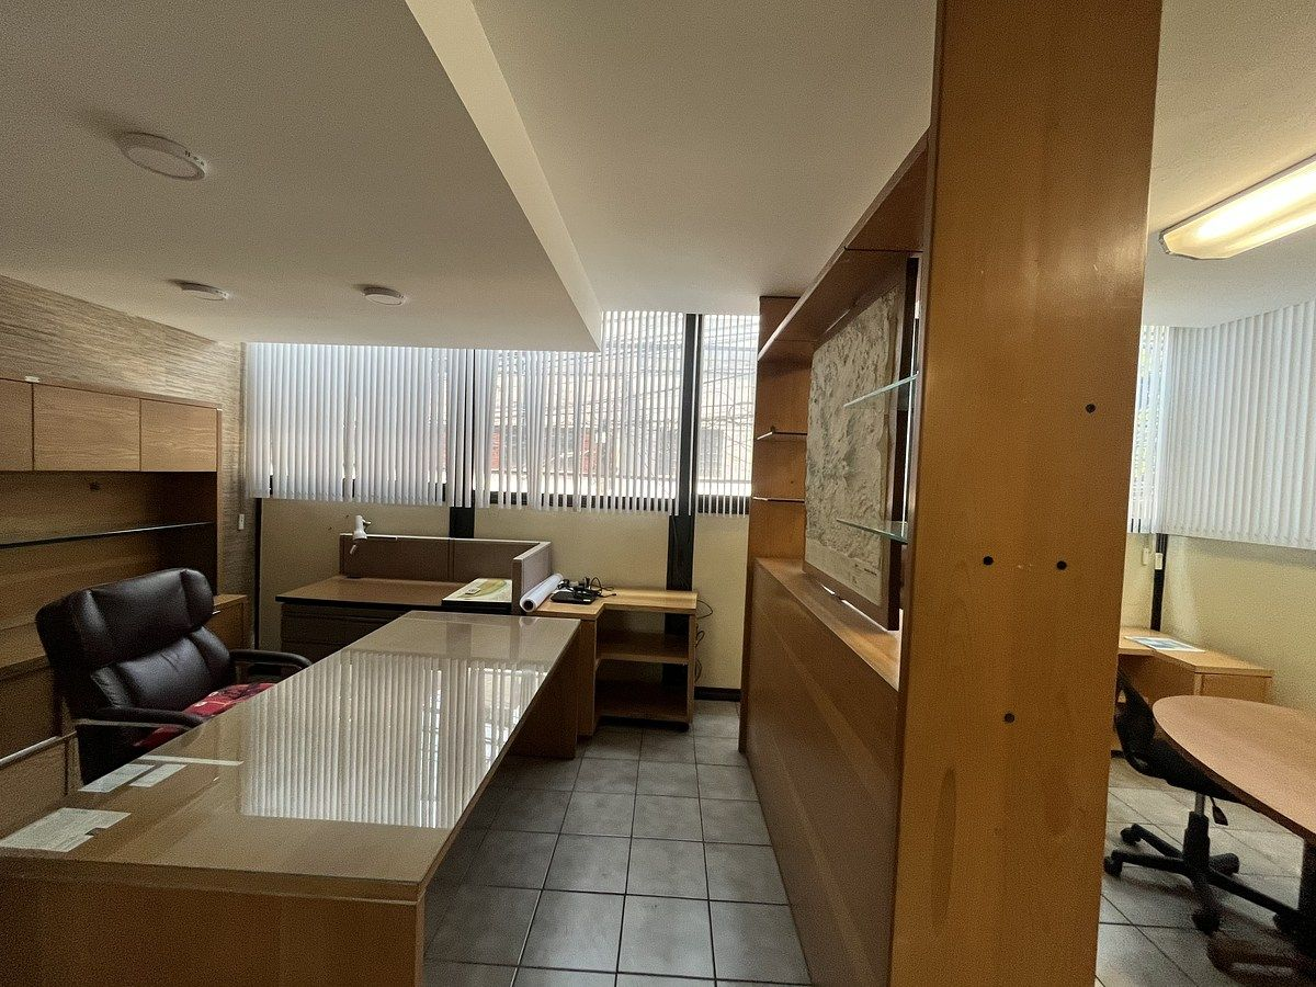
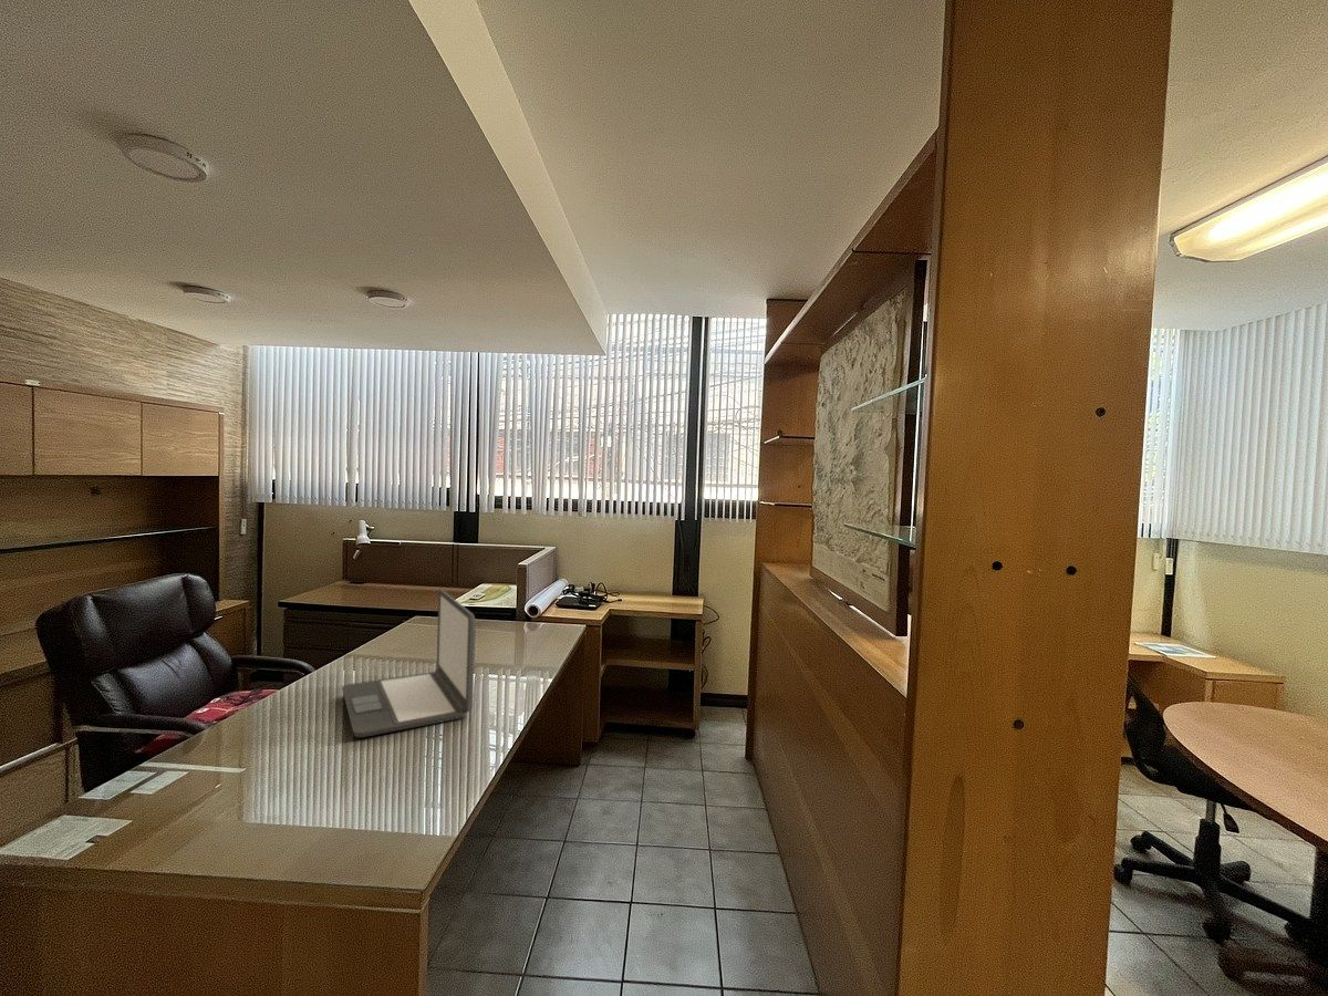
+ laptop [341,589,476,738]
